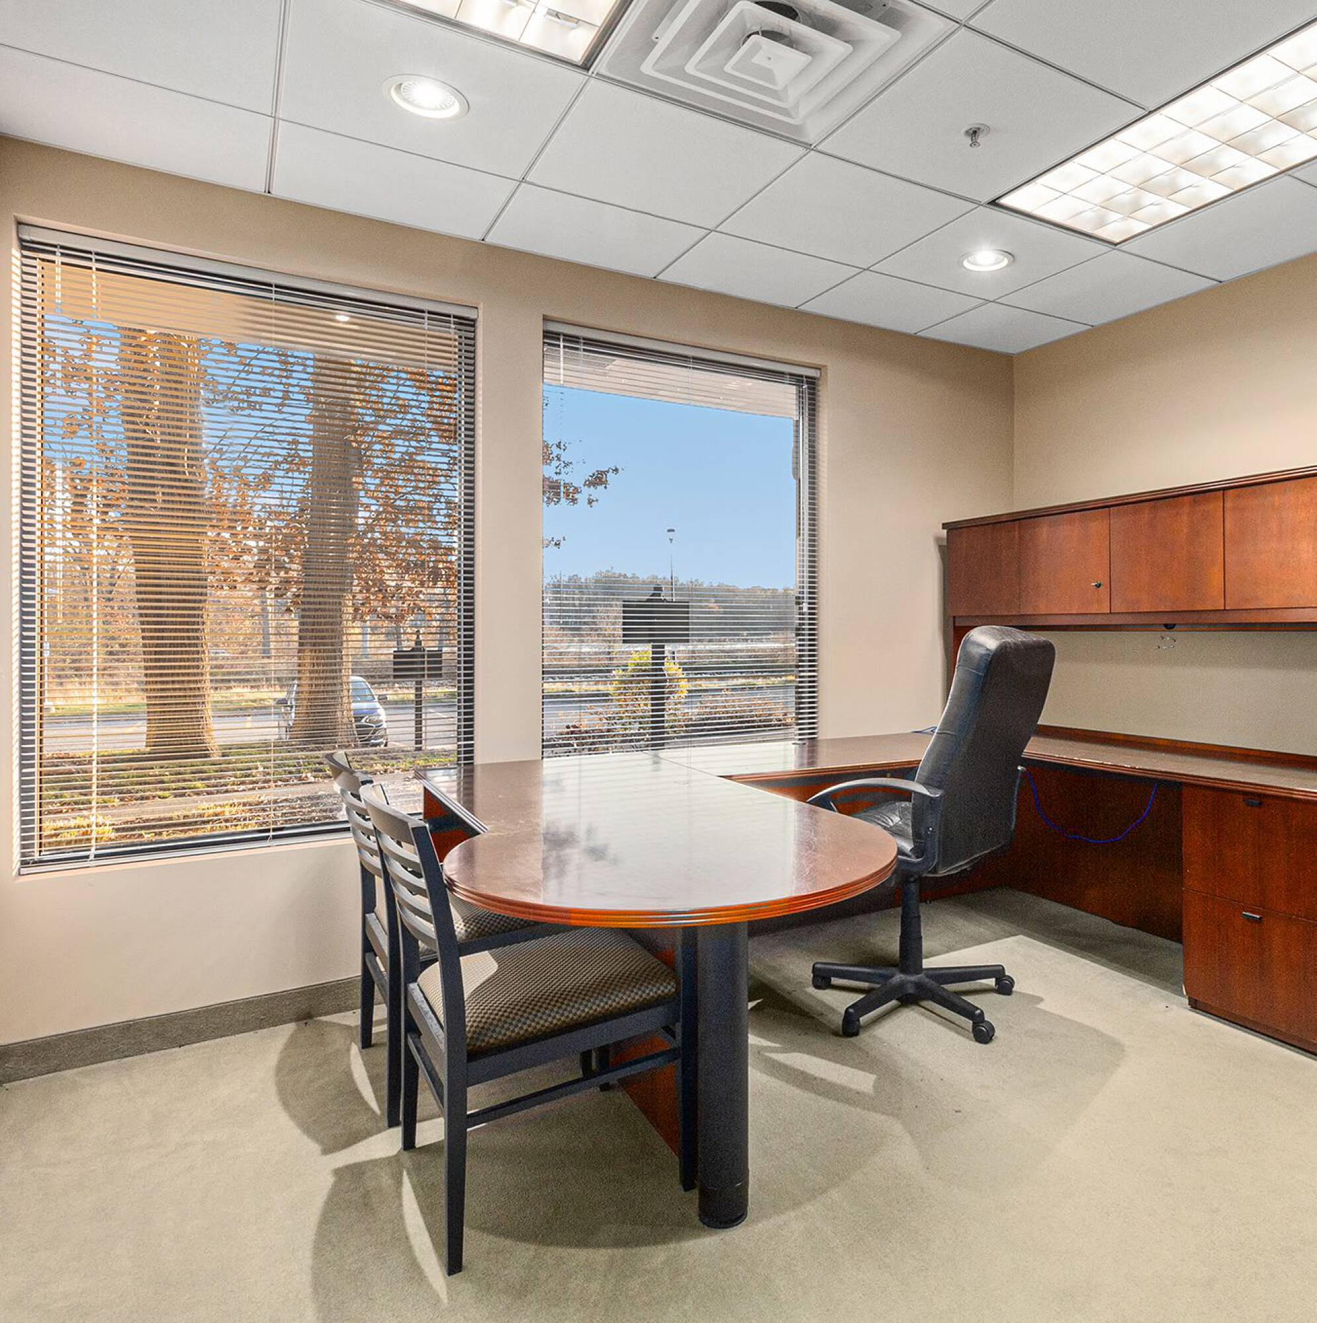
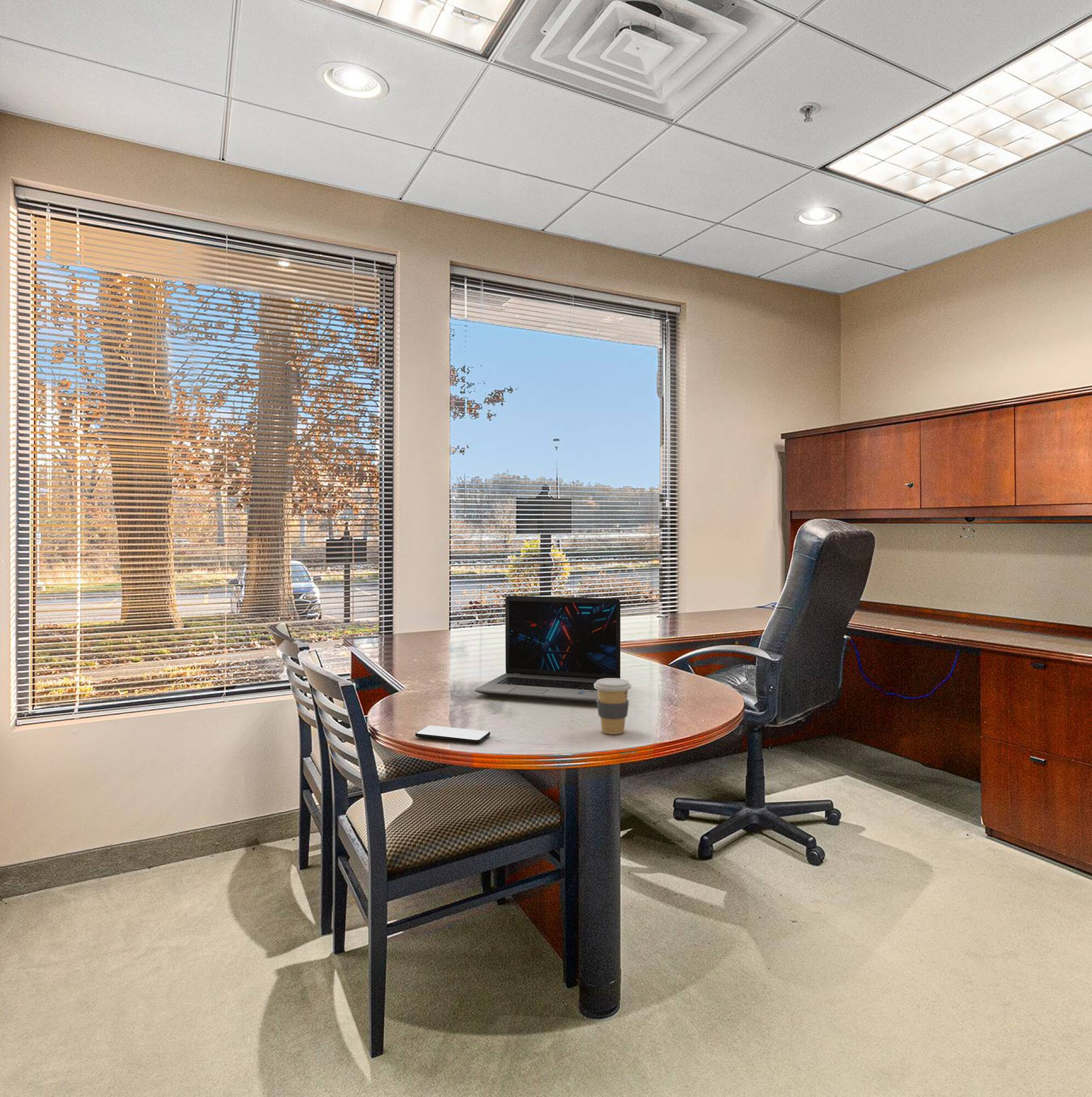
+ laptop [474,595,621,703]
+ coffee cup [594,678,632,735]
+ smartphone [415,725,491,744]
